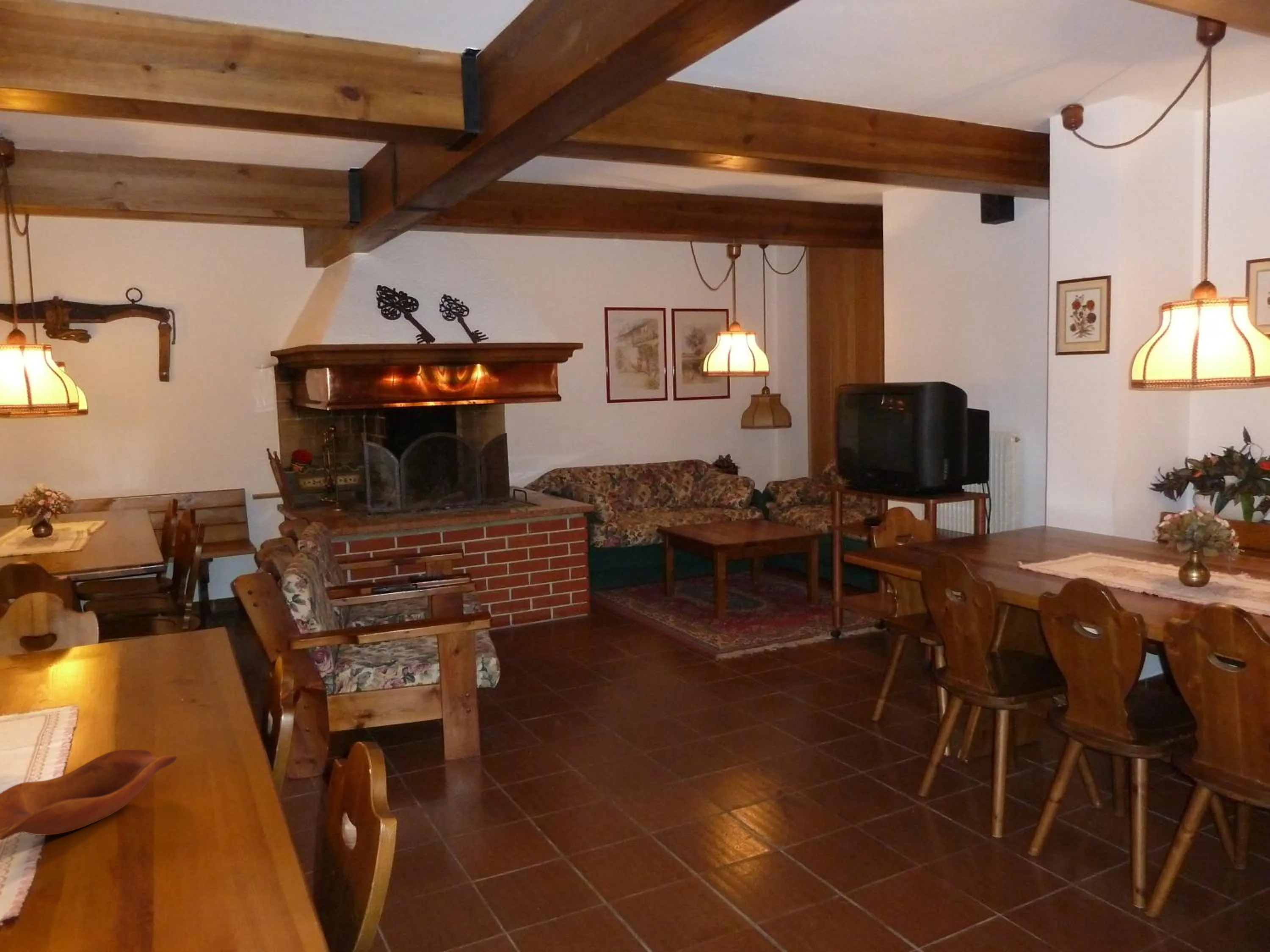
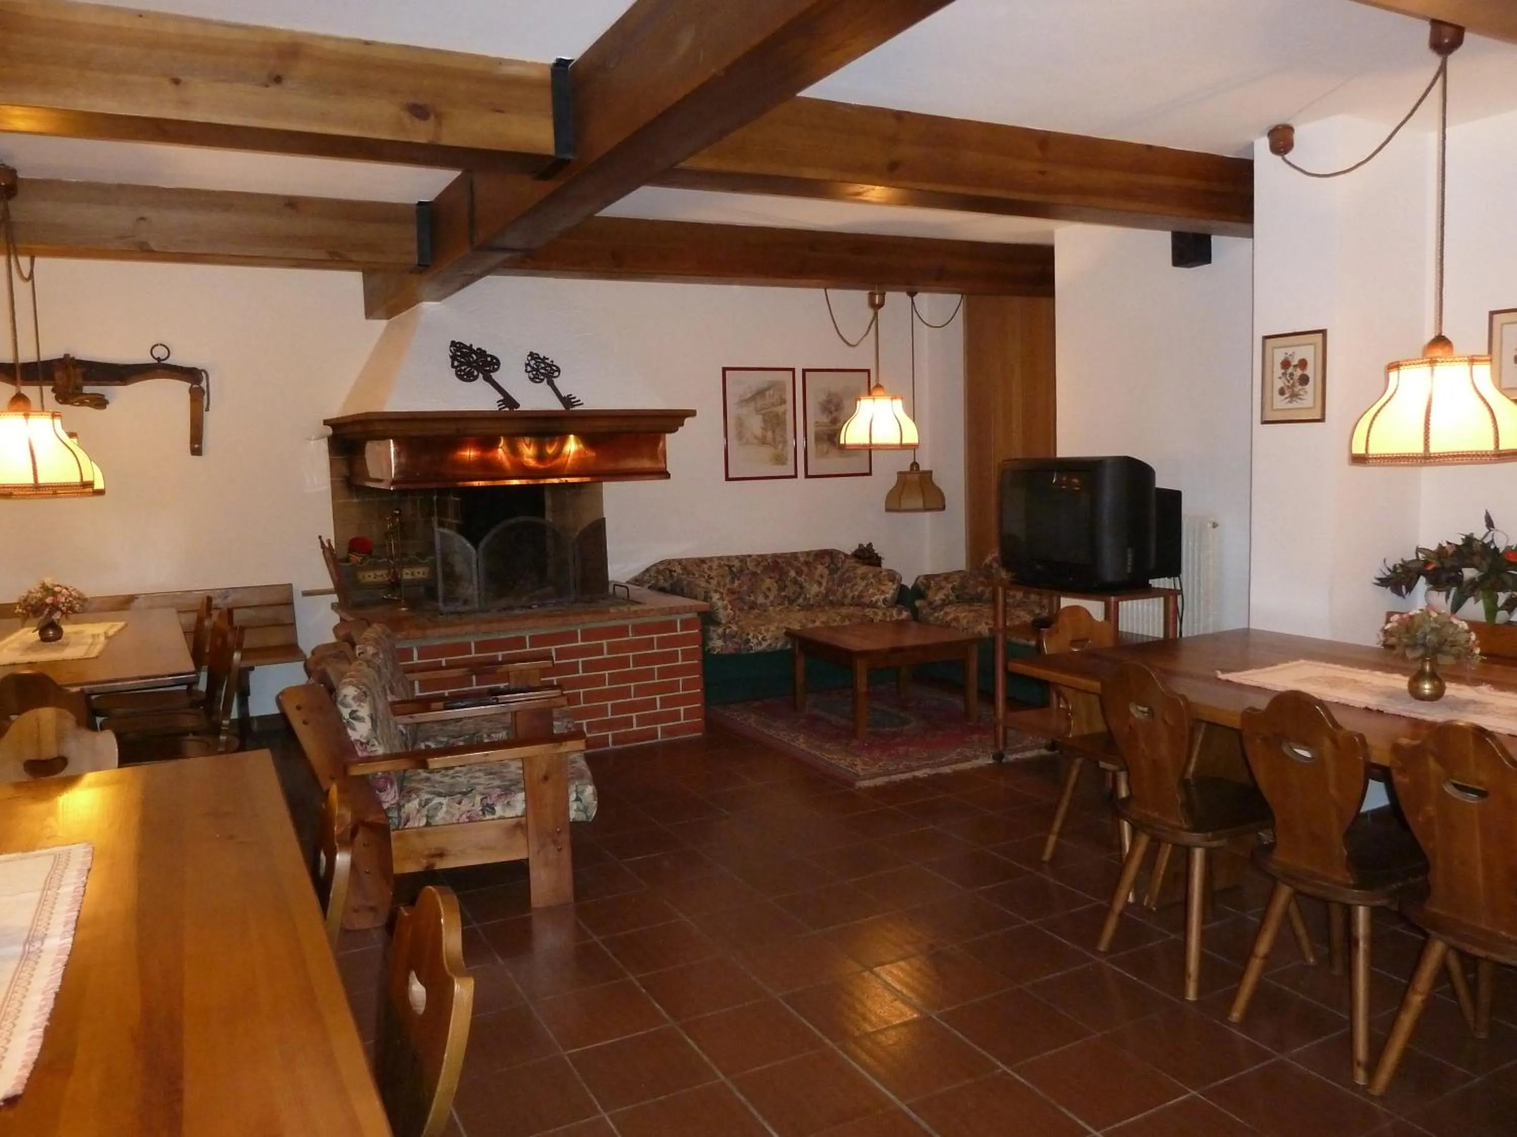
- wooden bowl [0,748,177,841]
